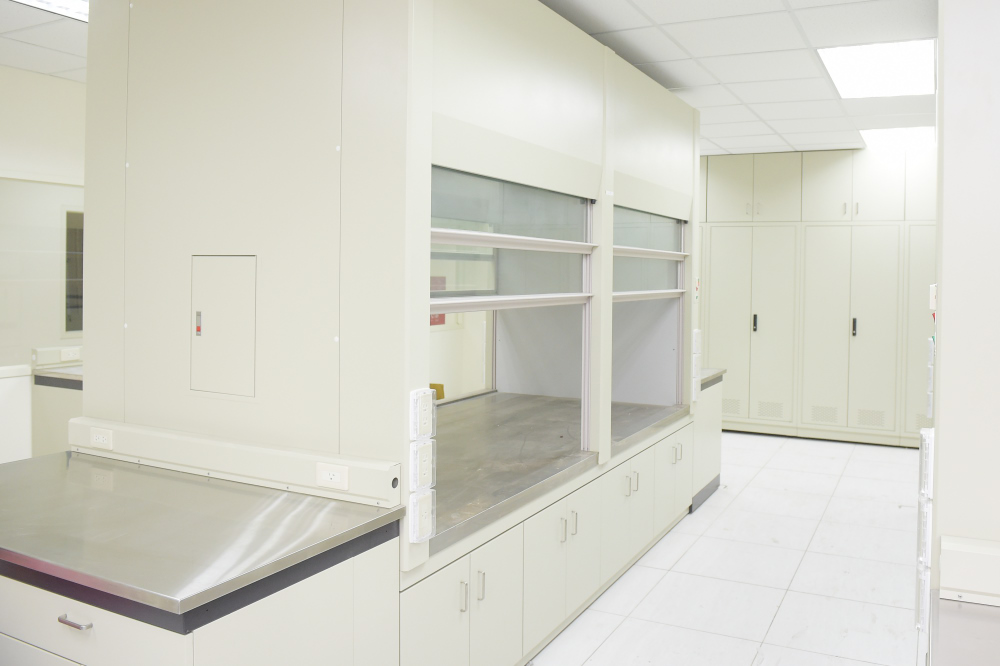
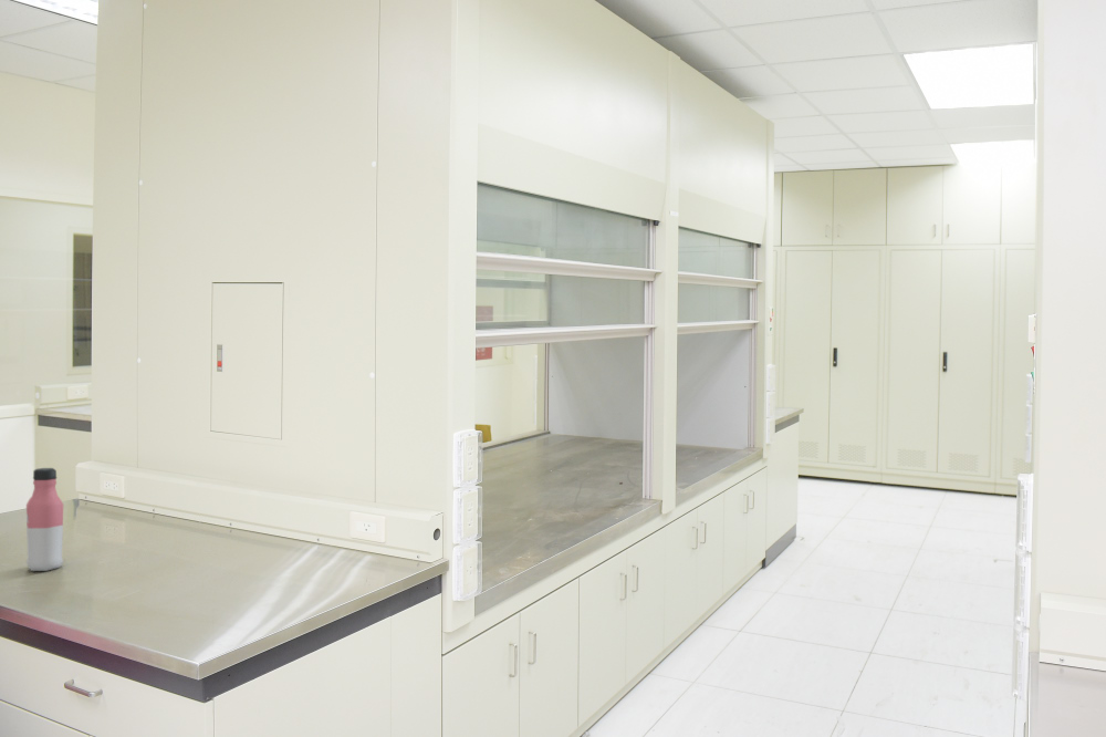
+ water bottle [25,467,64,572]
